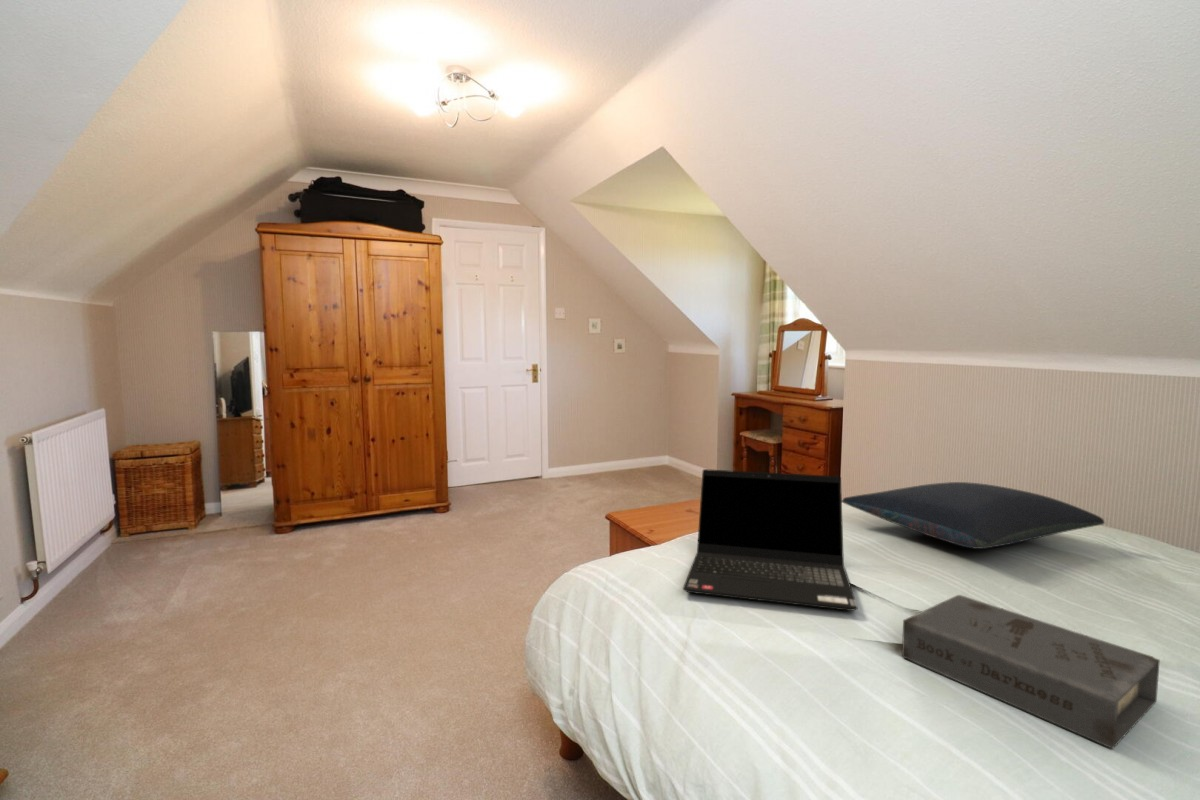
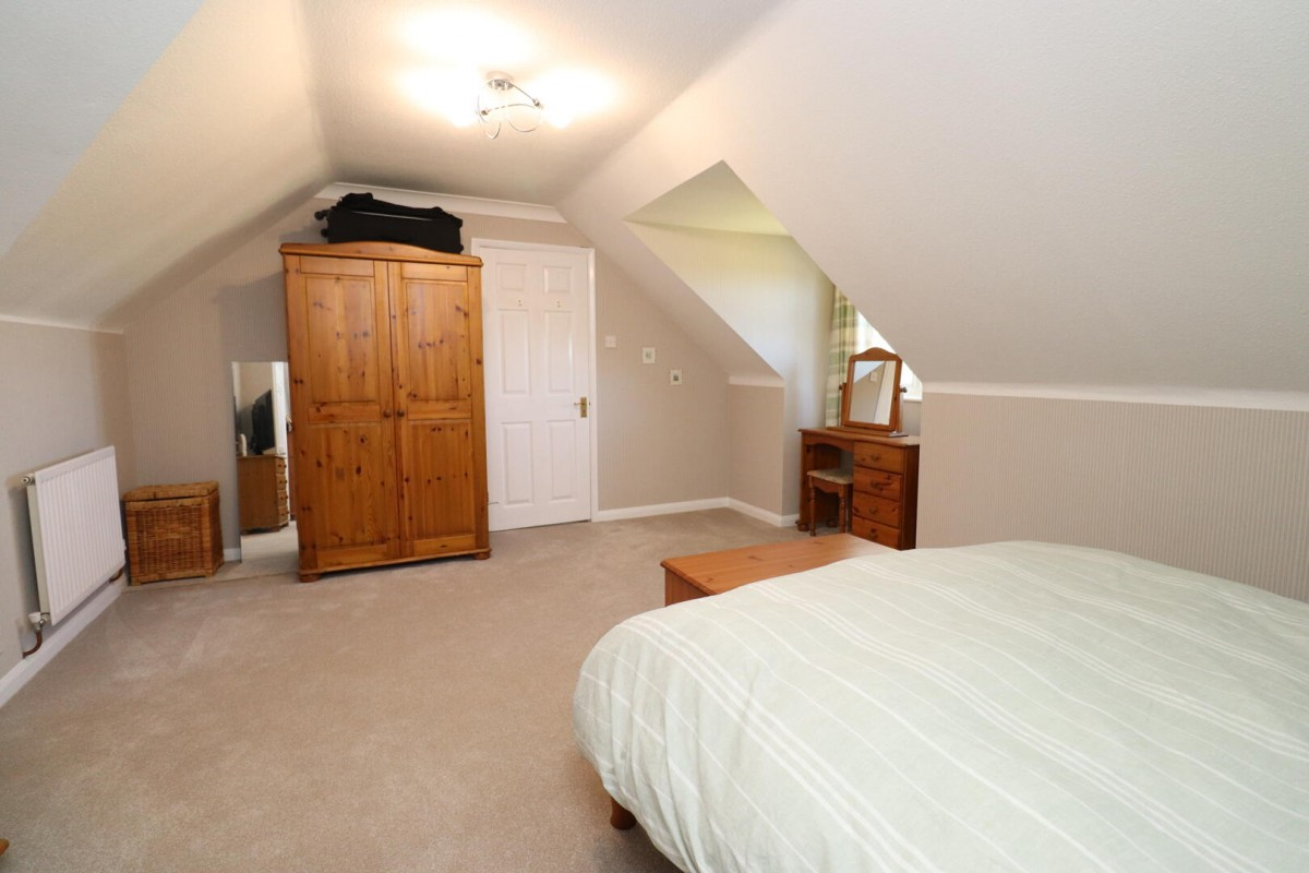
- pillow [842,481,1106,550]
- book [901,594,1161,750]
- laptop computer [682,468,859,612]
